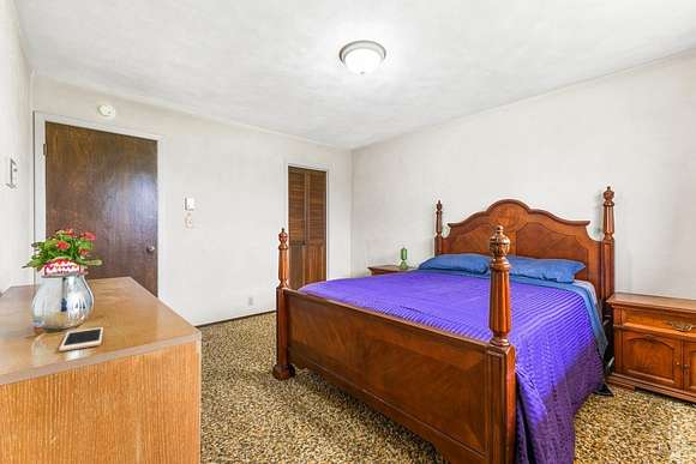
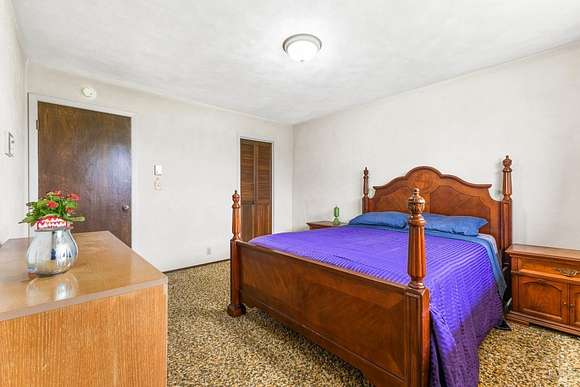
- cell phone [59,326,104,352]
